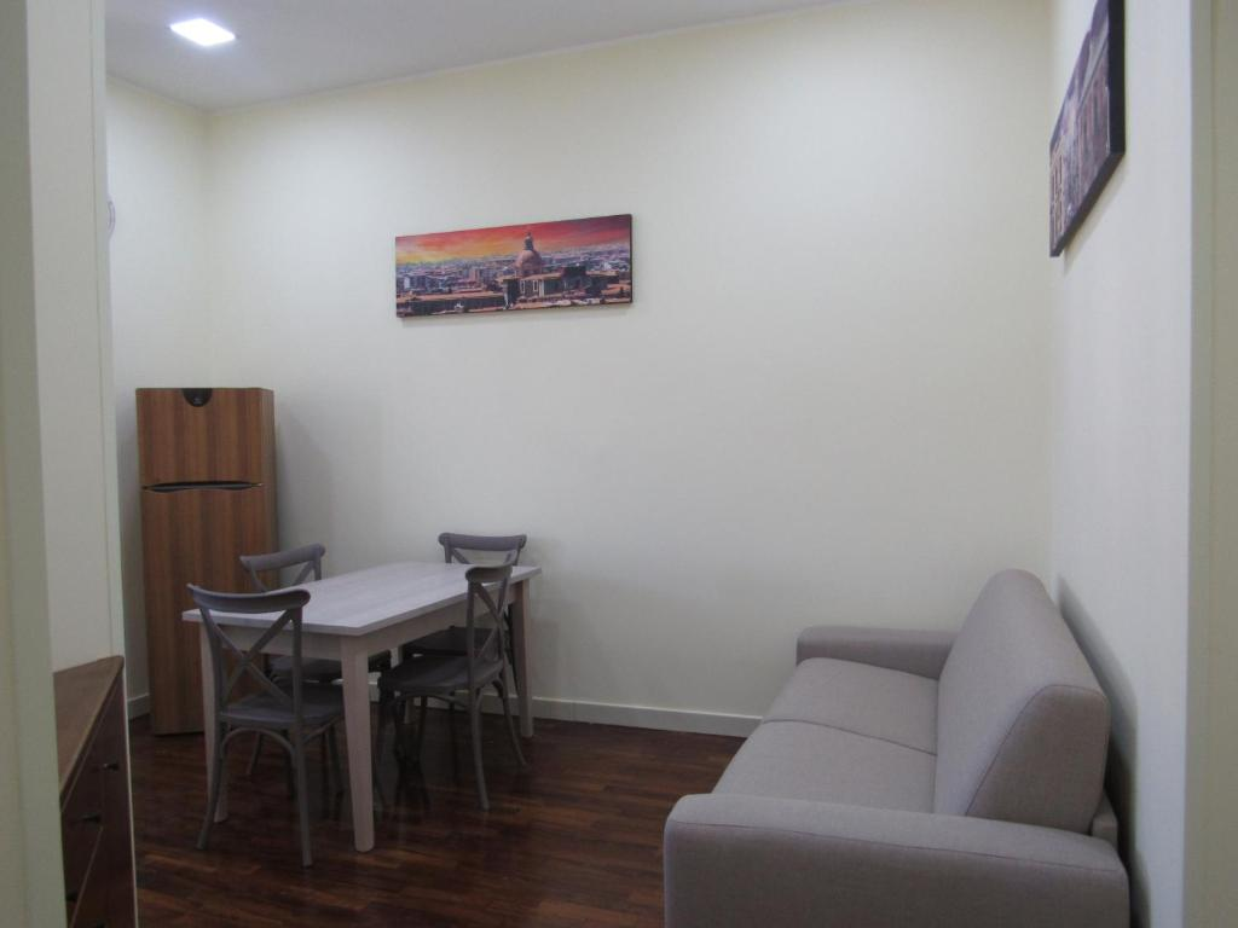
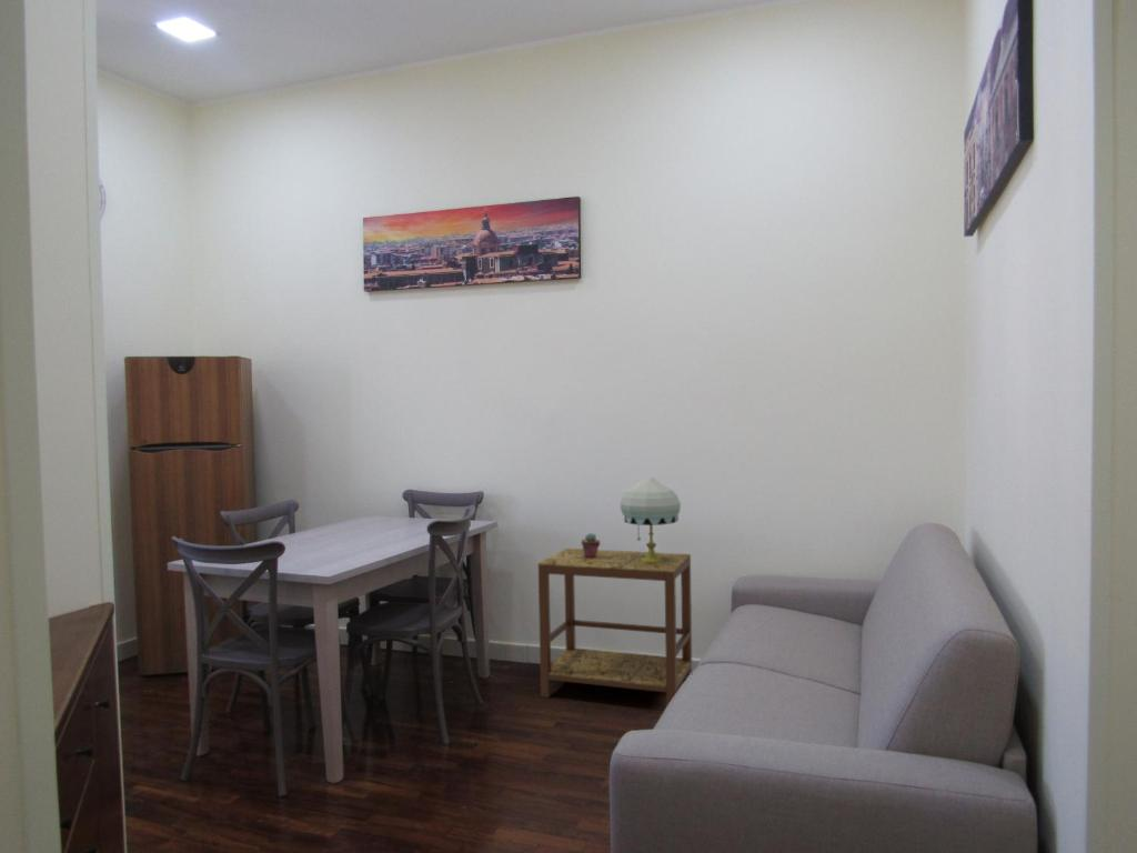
+ side table [536,548,693,706]
+ table lamp [620,475,682,563]
+ potted succulent [581,532,601,559]
